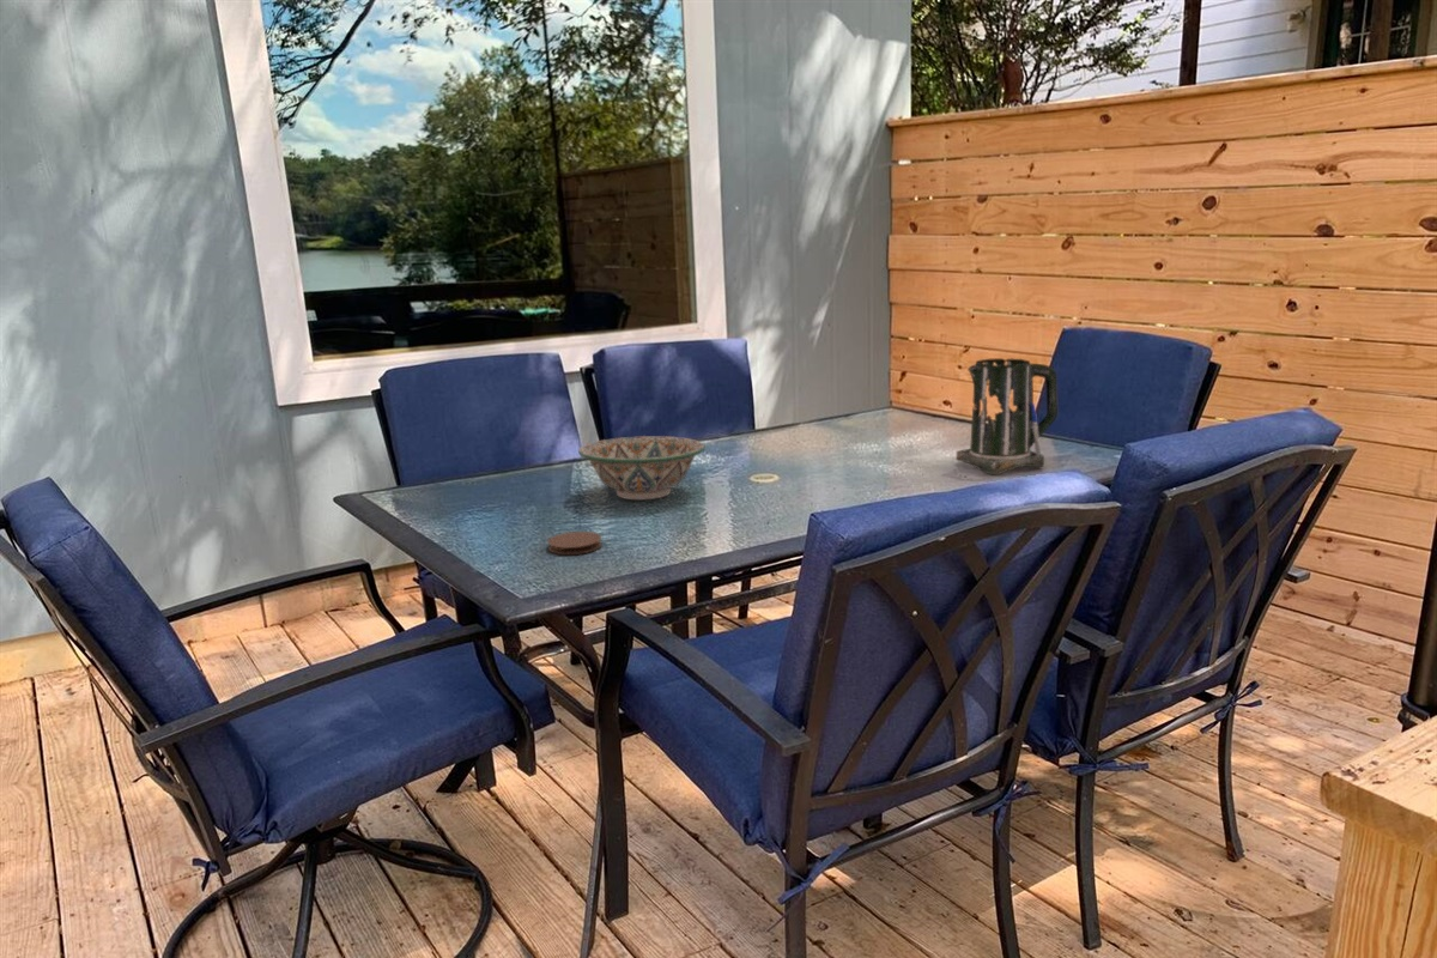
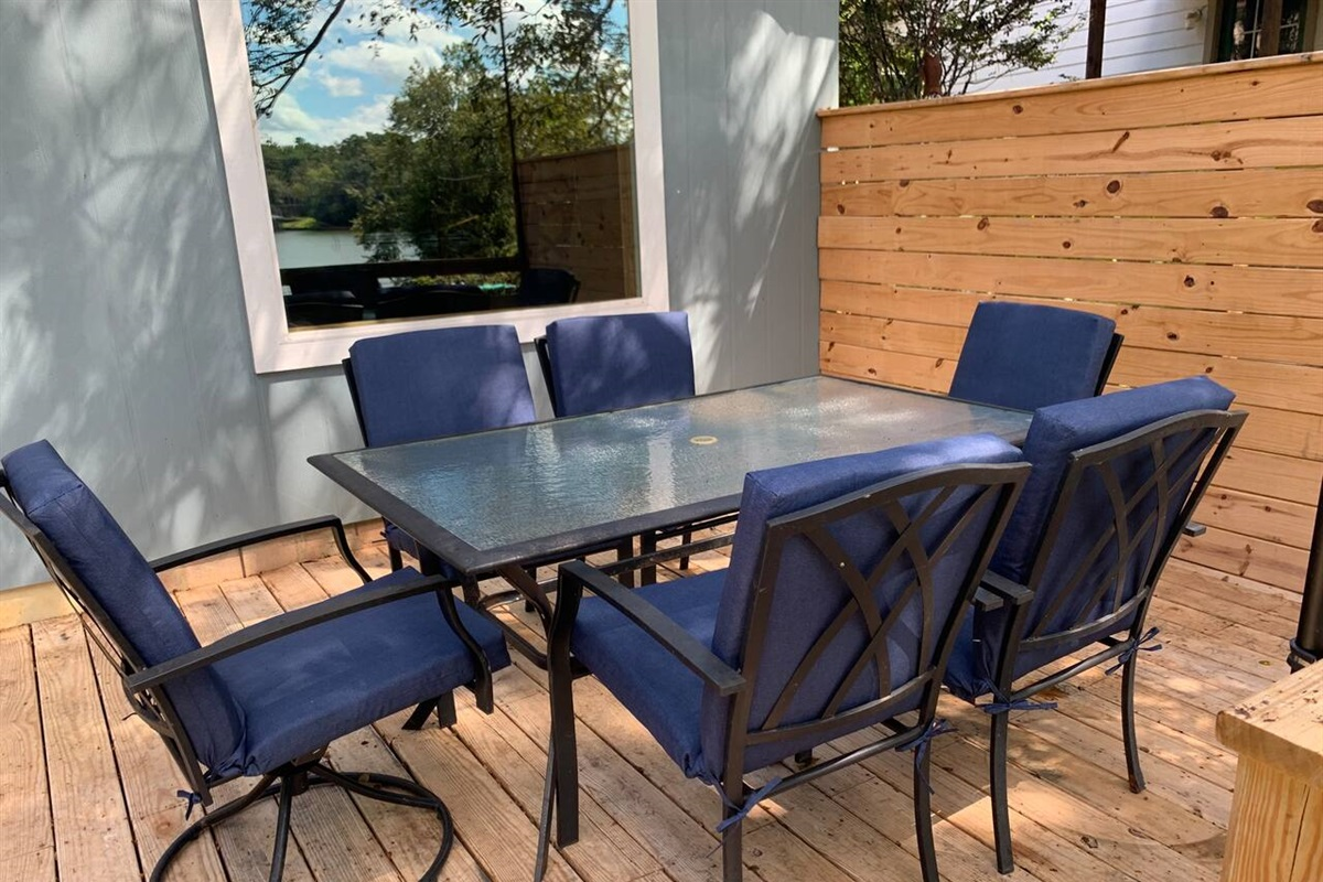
- pitcher [954,357,1059,475]
- decorative bowl [577,435,707,501]
- coaster [547,530,602,556]
